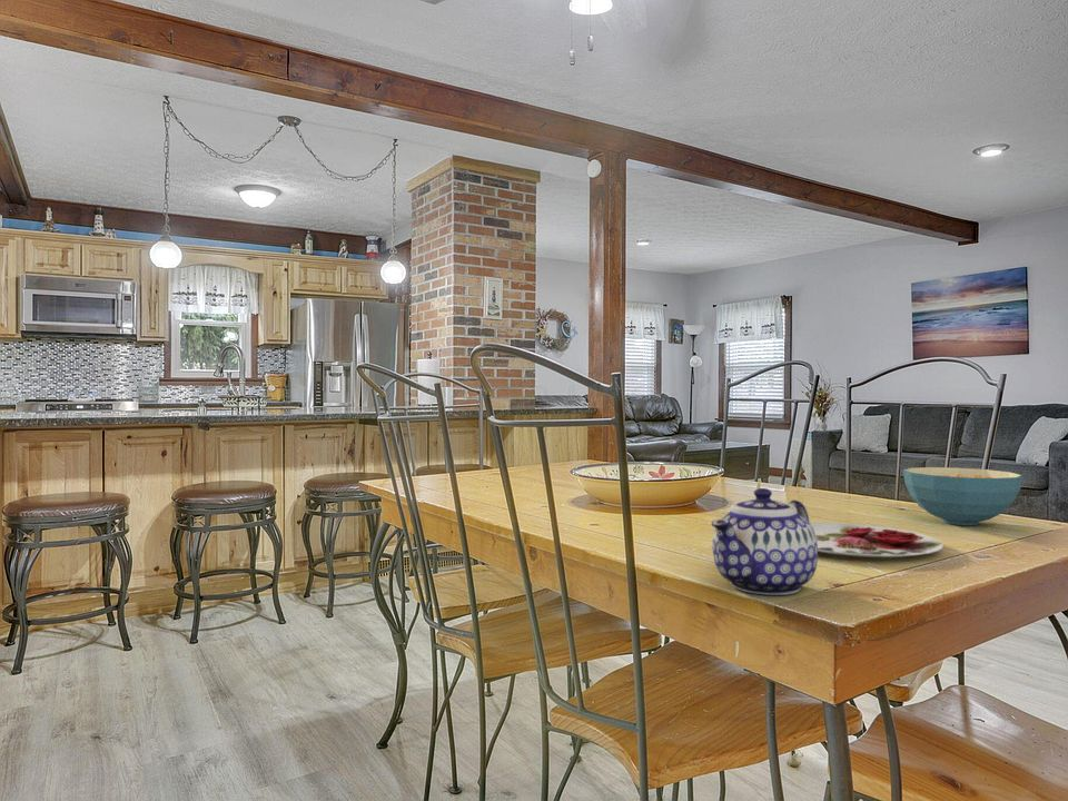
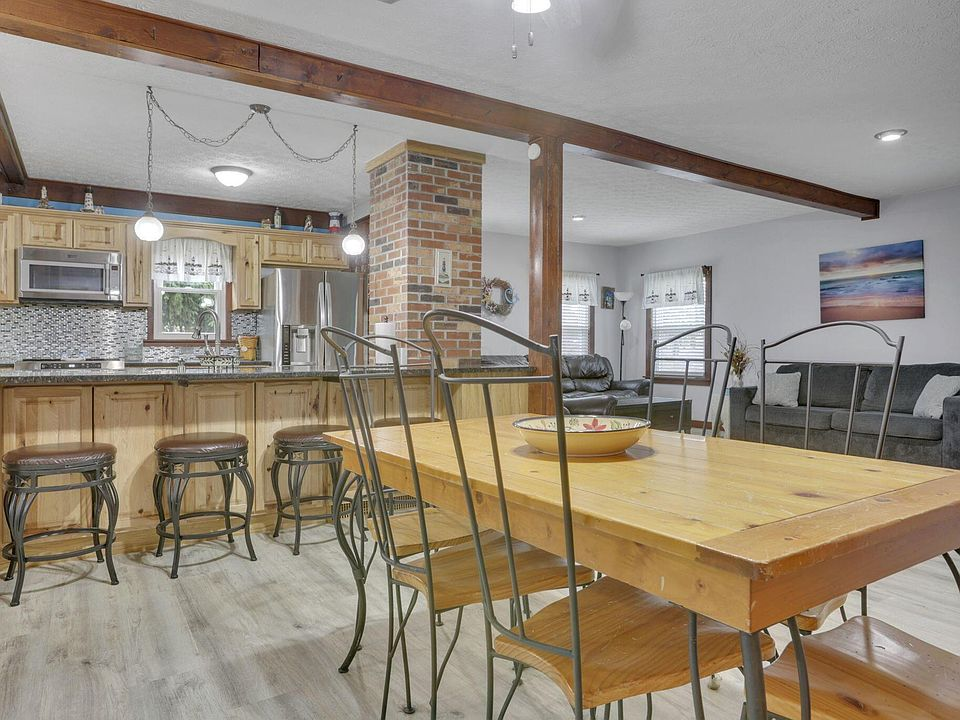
- plate [810,522,945,558]
- teapot [710,487,819,596]
- cereal bowl [902,466,1024,526]
